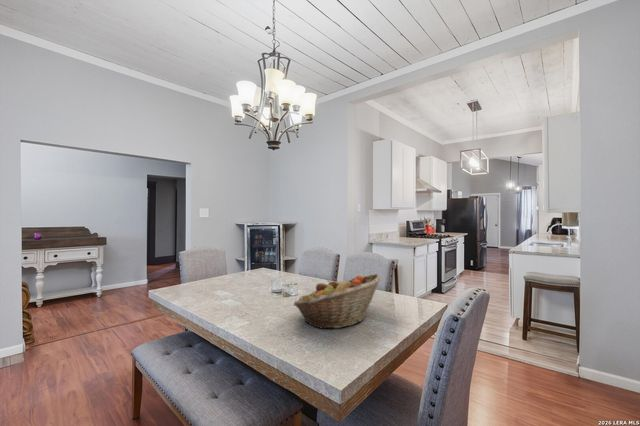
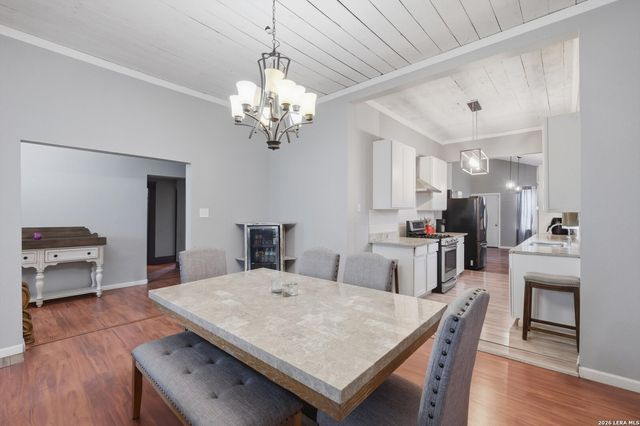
- fruit basket [293,273,382,330]
